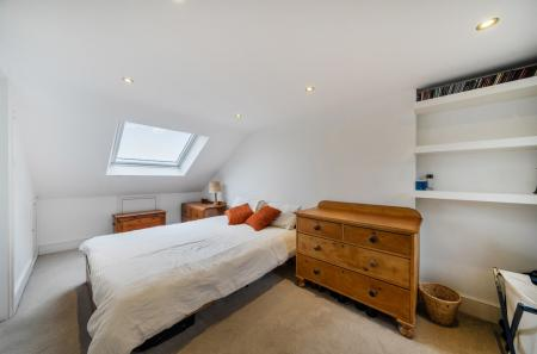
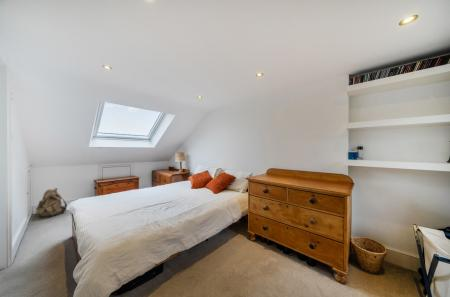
+ backpack [35,187,68,219]
